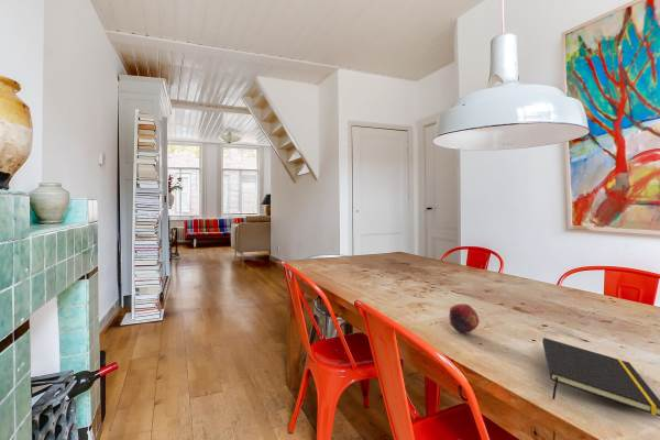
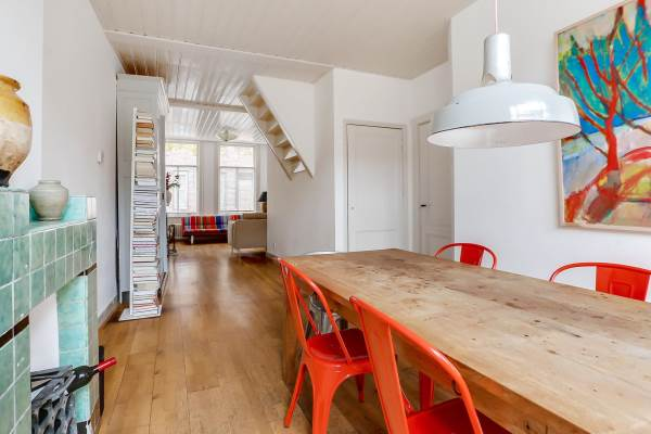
- fruit [448,302,480,334]
- notepad [541,337,660,417]
